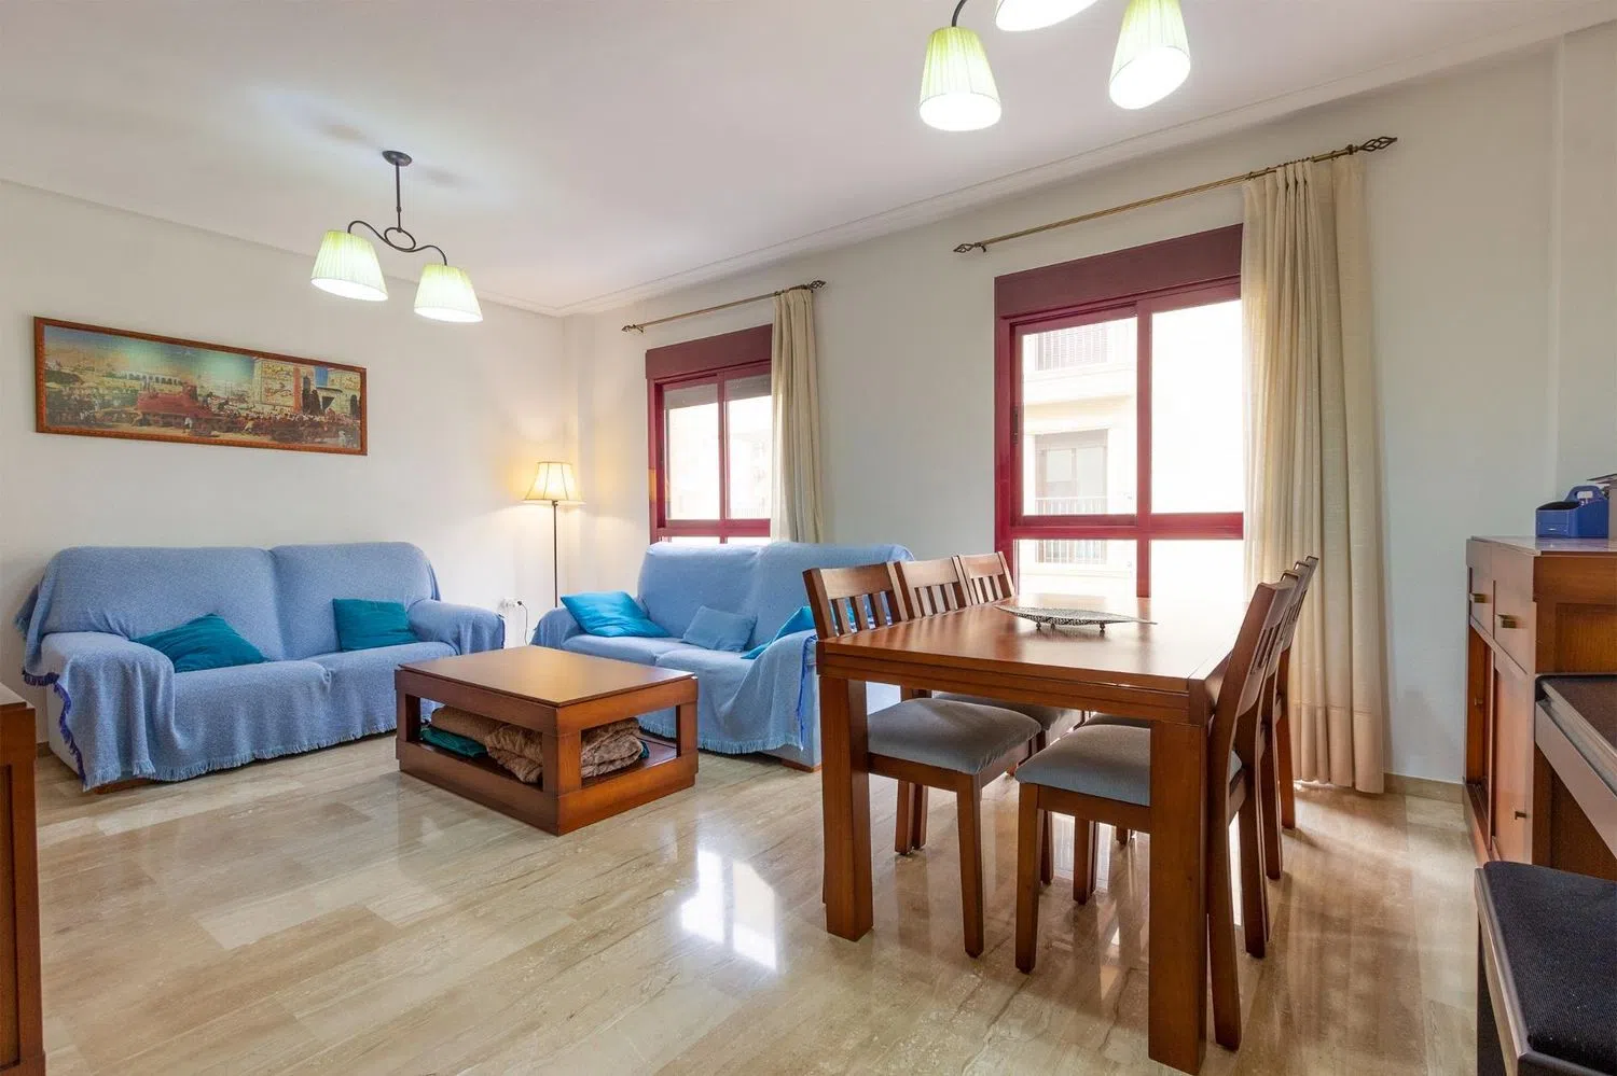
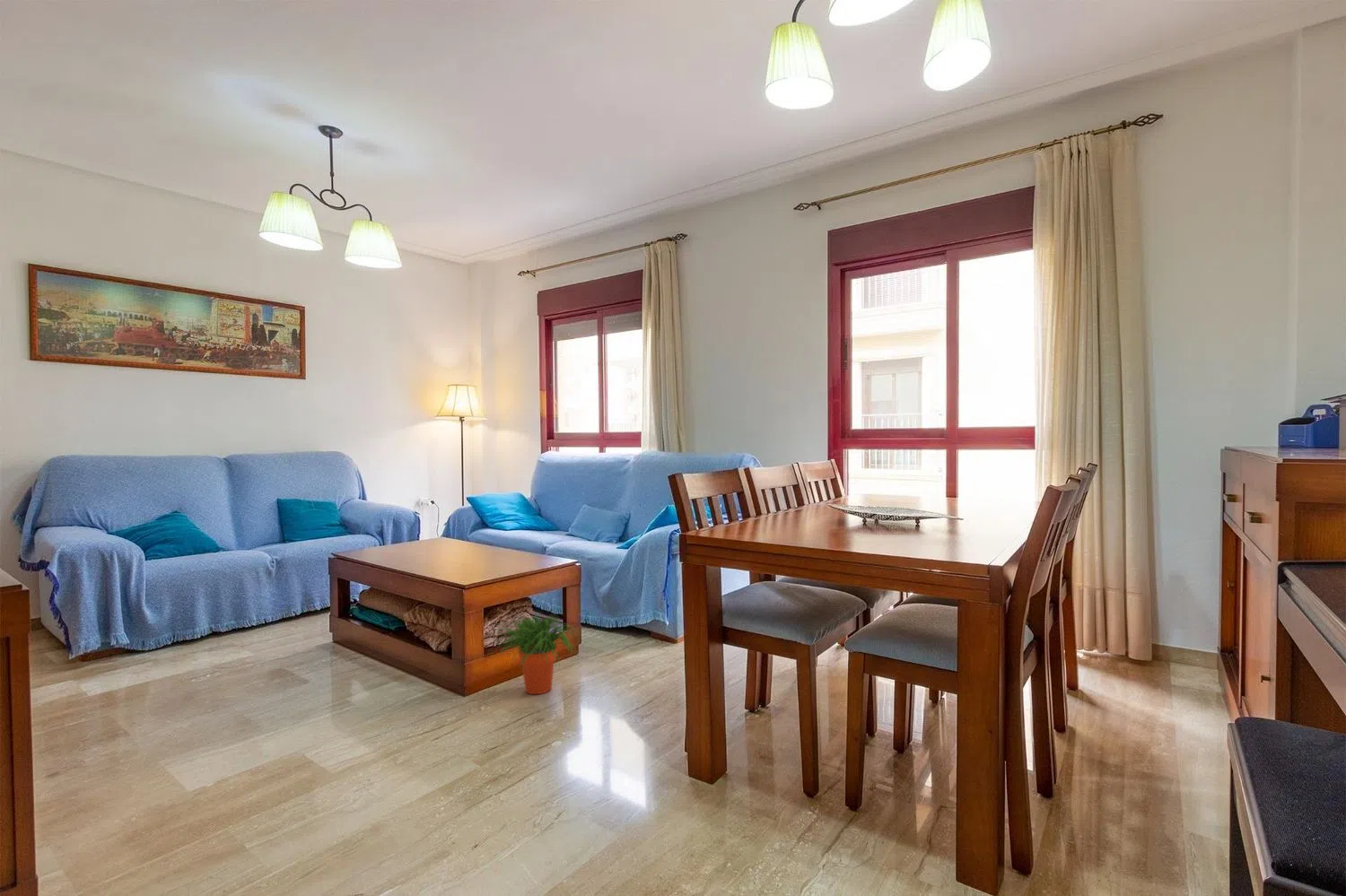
+ potted plant [494,613,582,695]
